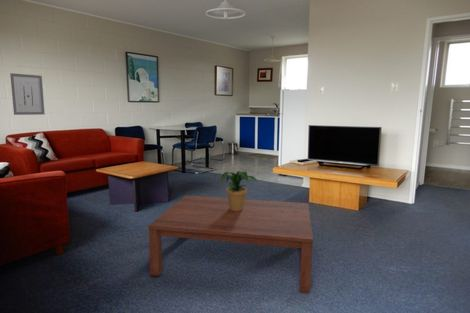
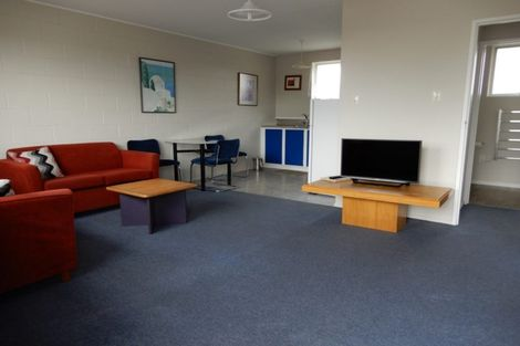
- wall art [9,72,46,116]
- coffee table [147,194,314,294]
- potted plant [218,170,258,211]
